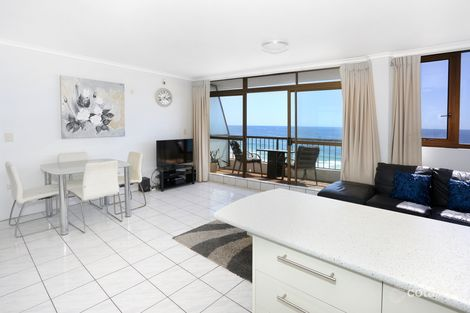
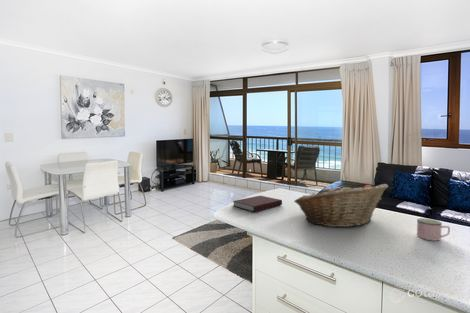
+ mug [416,217,451,242]
+ fruit basket [293,183,389,228]
+ notebook [232,195,283,213]
